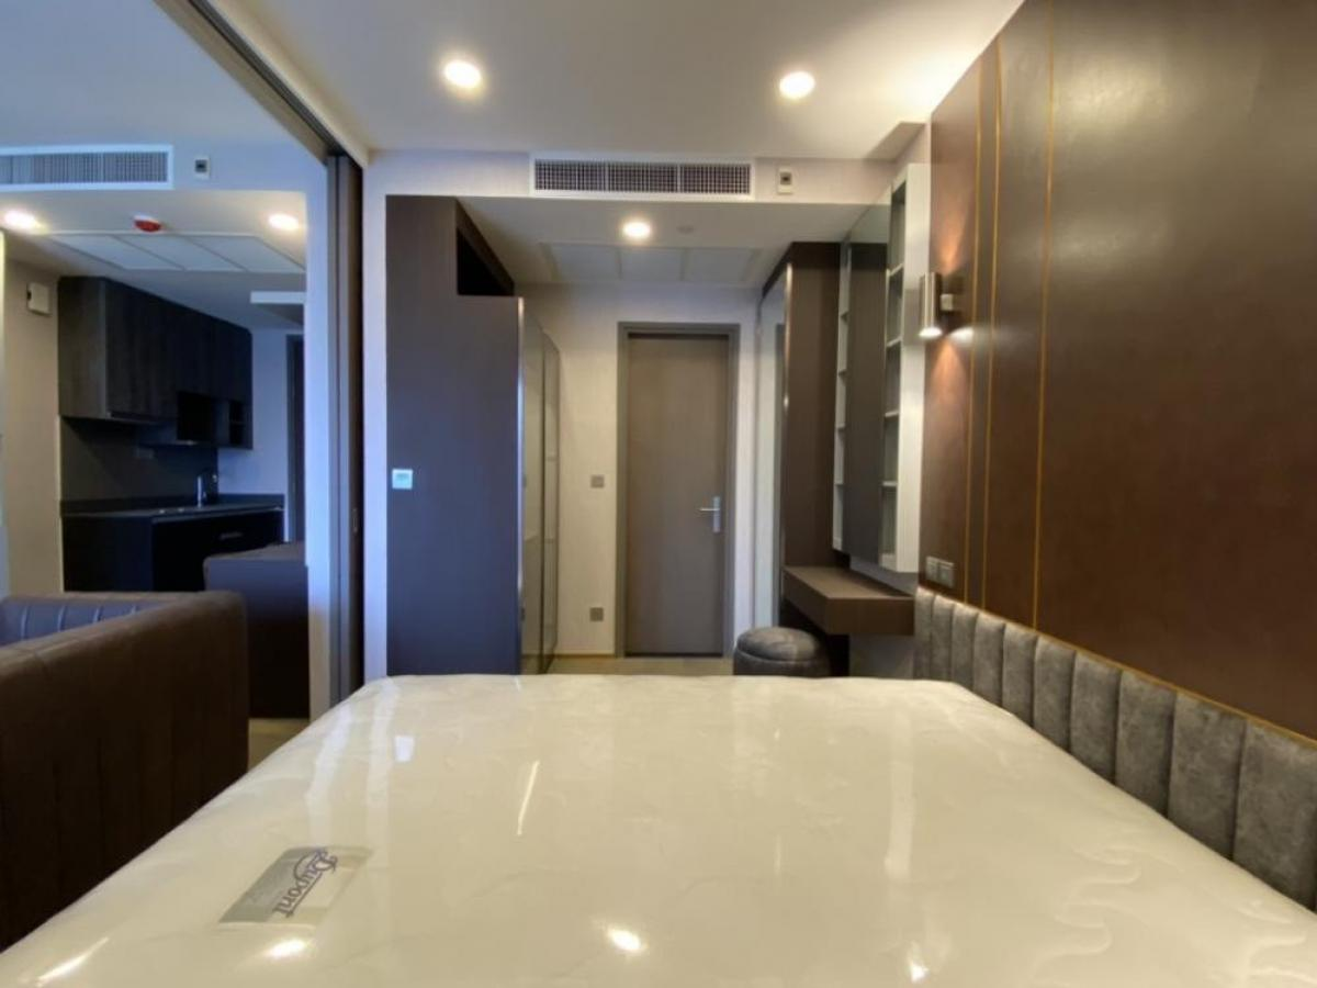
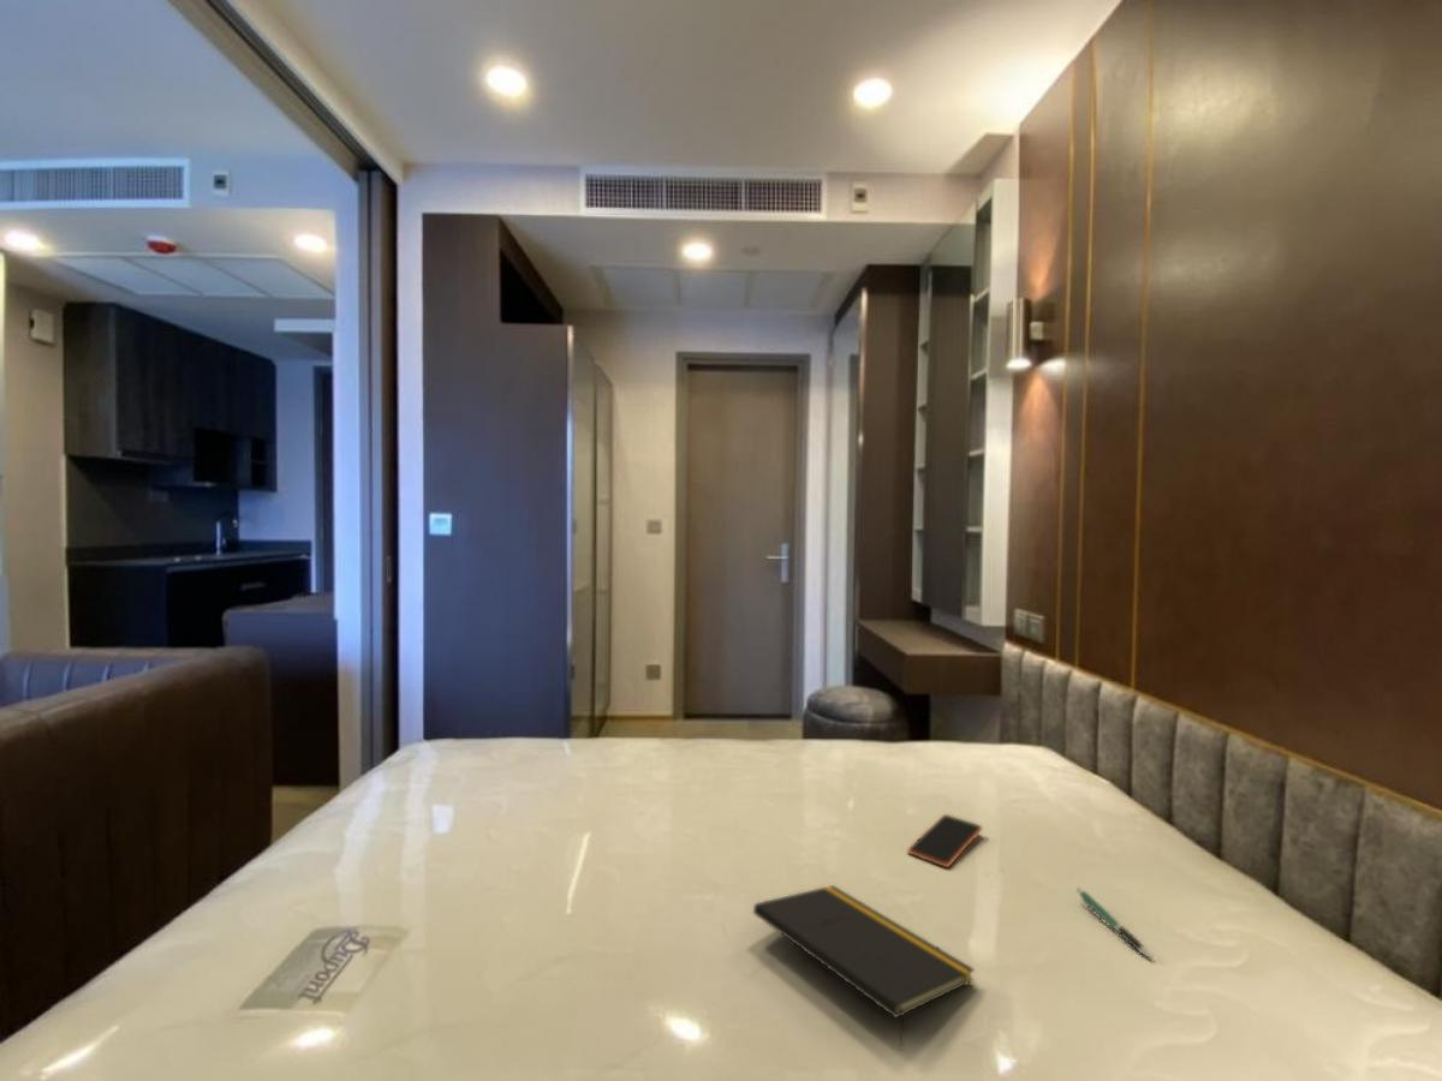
+ pen [1075,886,1152,960]
+ smartphone [906,813,984,868]
+ notepad [752,884,976,1051]
